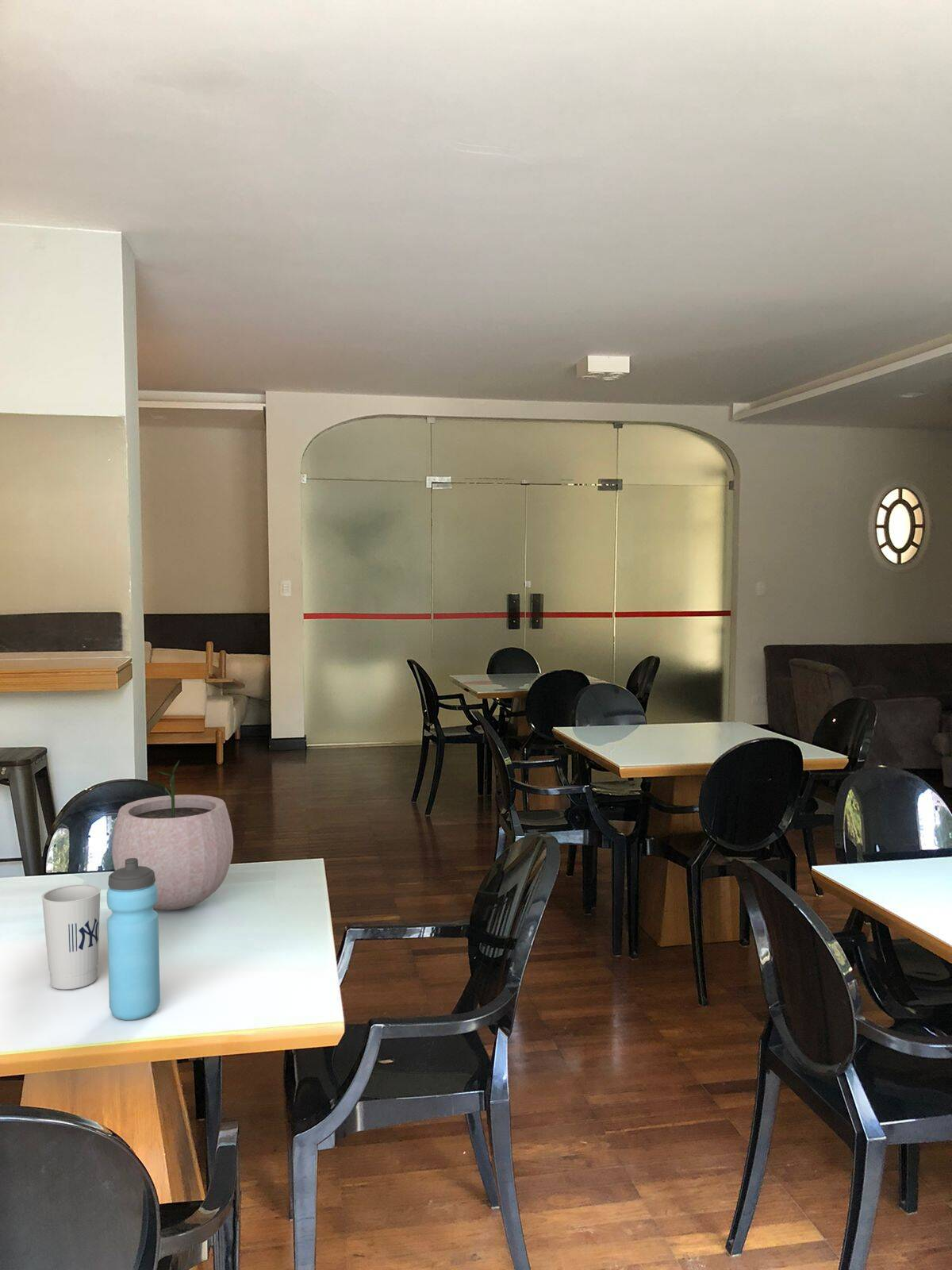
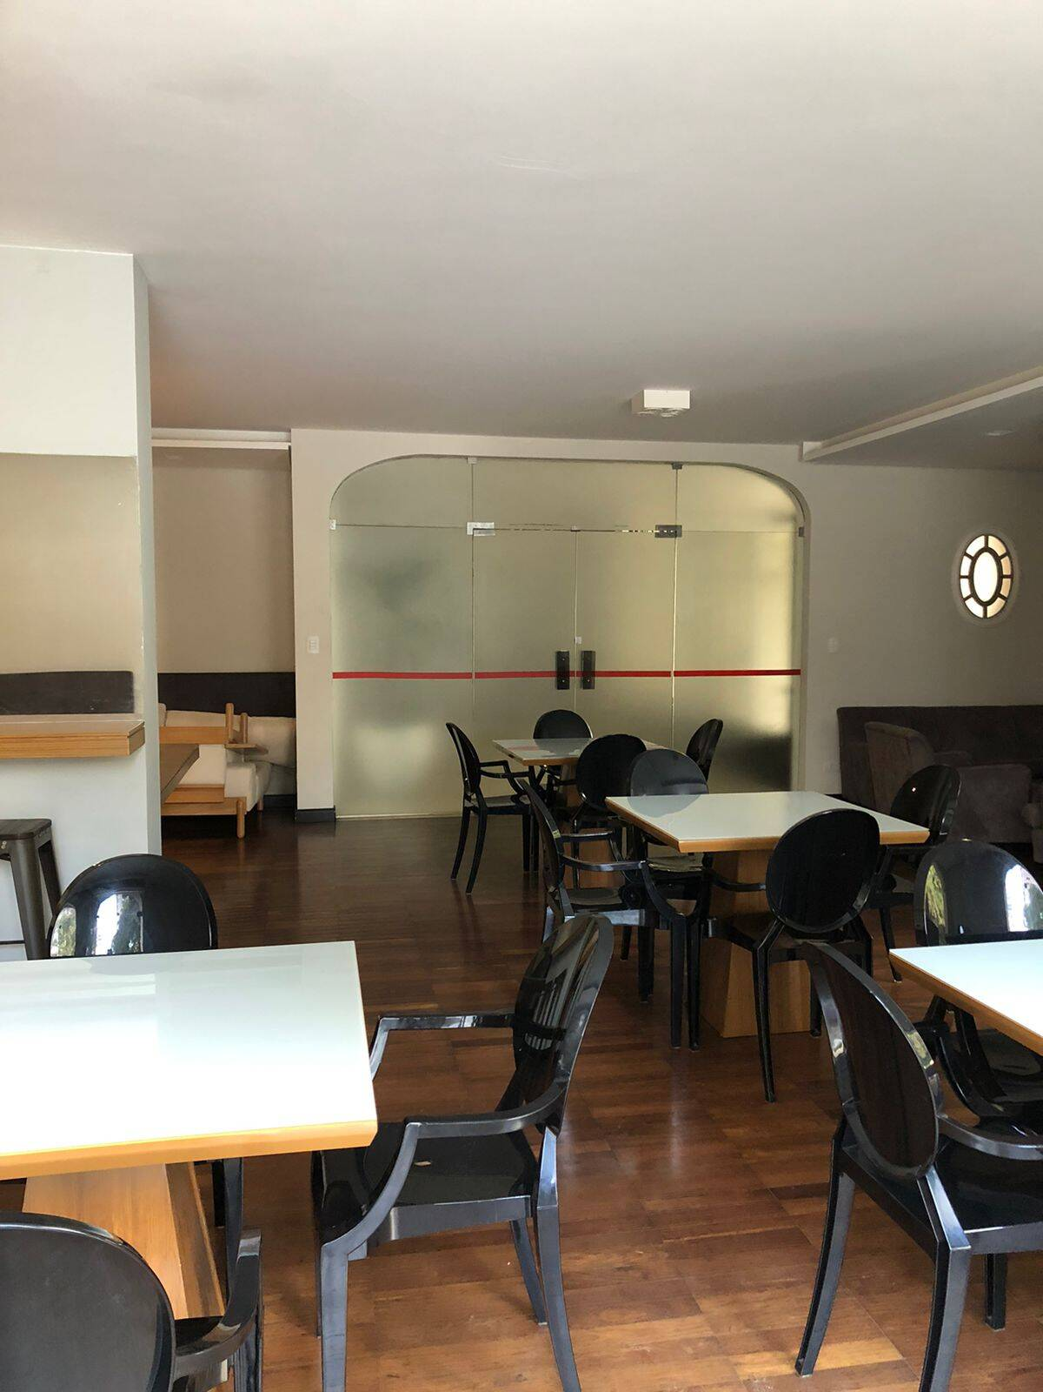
- water bottle [106,858,161,1021]
- cup [41,883,102,991]
- plant pot [111,760,234,910]
